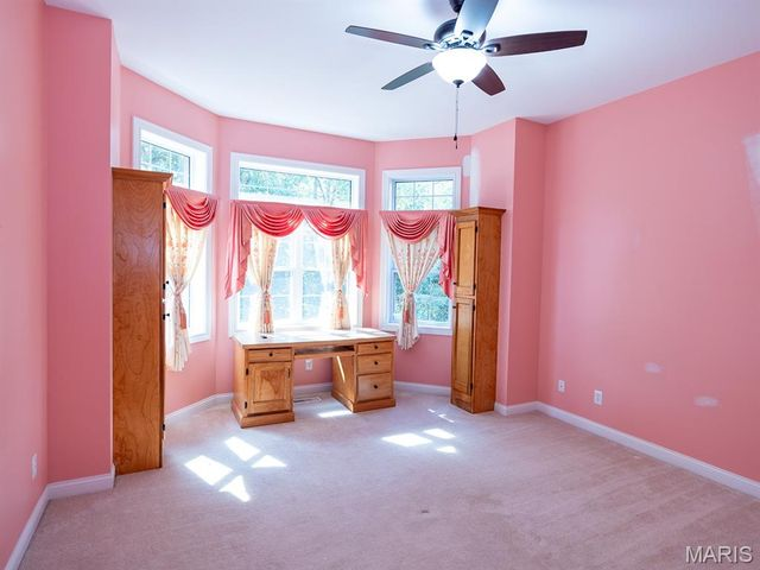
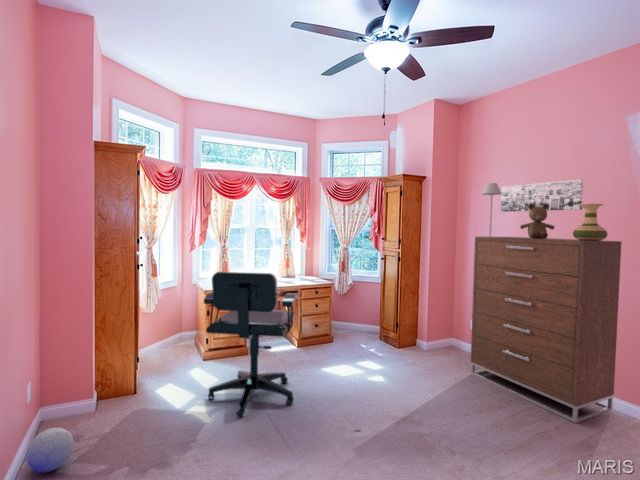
+ vase [572,203,608,241]
+ teddy bear [519,203,555,239]
+ dresser [470,236,623,424]
+ ball [25,427,75,473]
+ office chair [203,271,300,419]
+ table lamp [481,182,502,237]
+ wall art [500,178,585,213]
